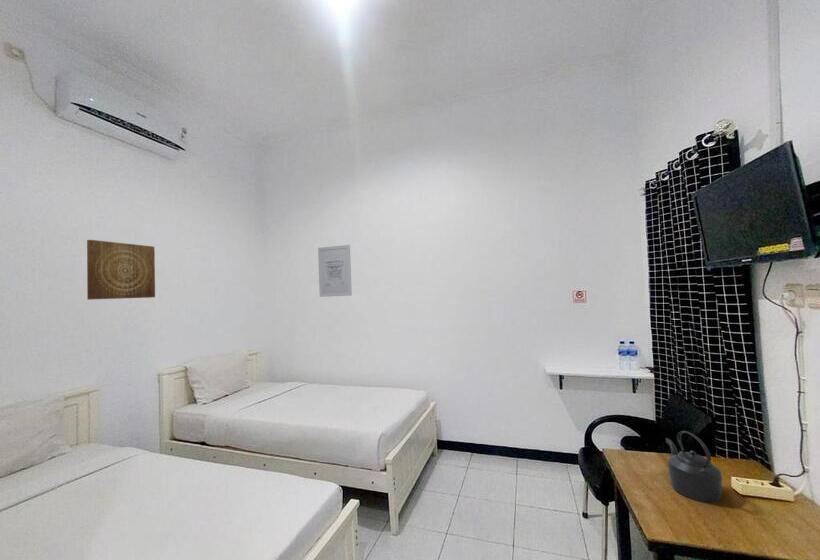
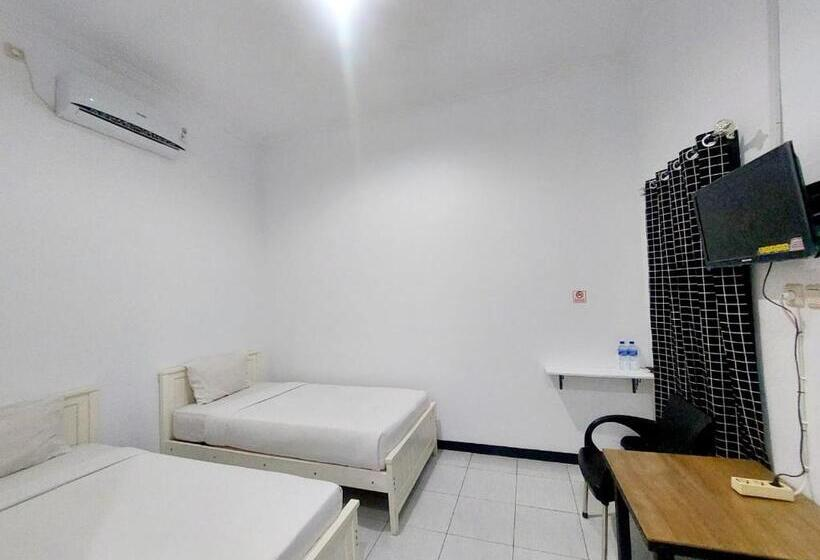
- wall art [317,244,353,298]
- kettle [665,430,723,503]
- wall art [86,239,156,301]
